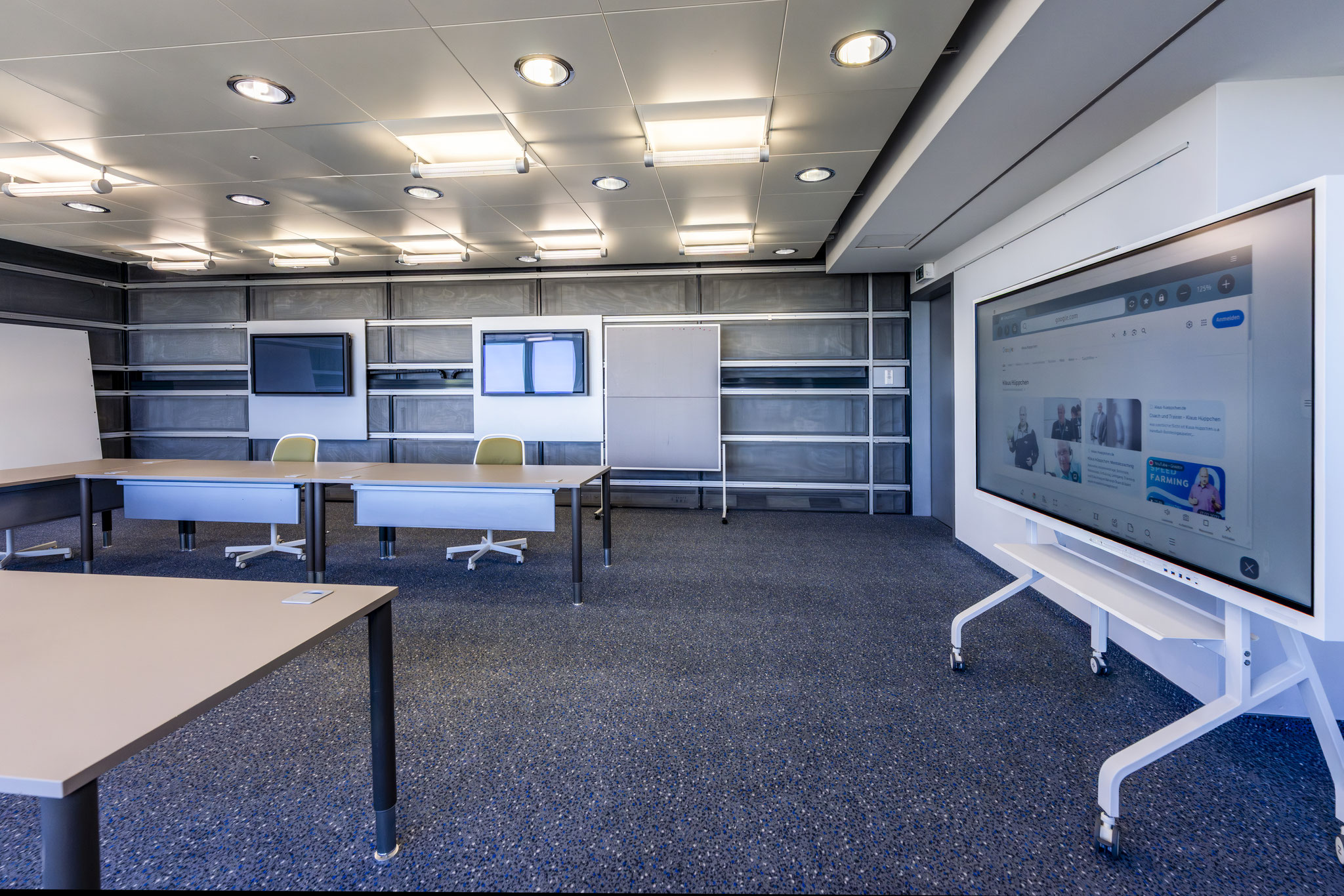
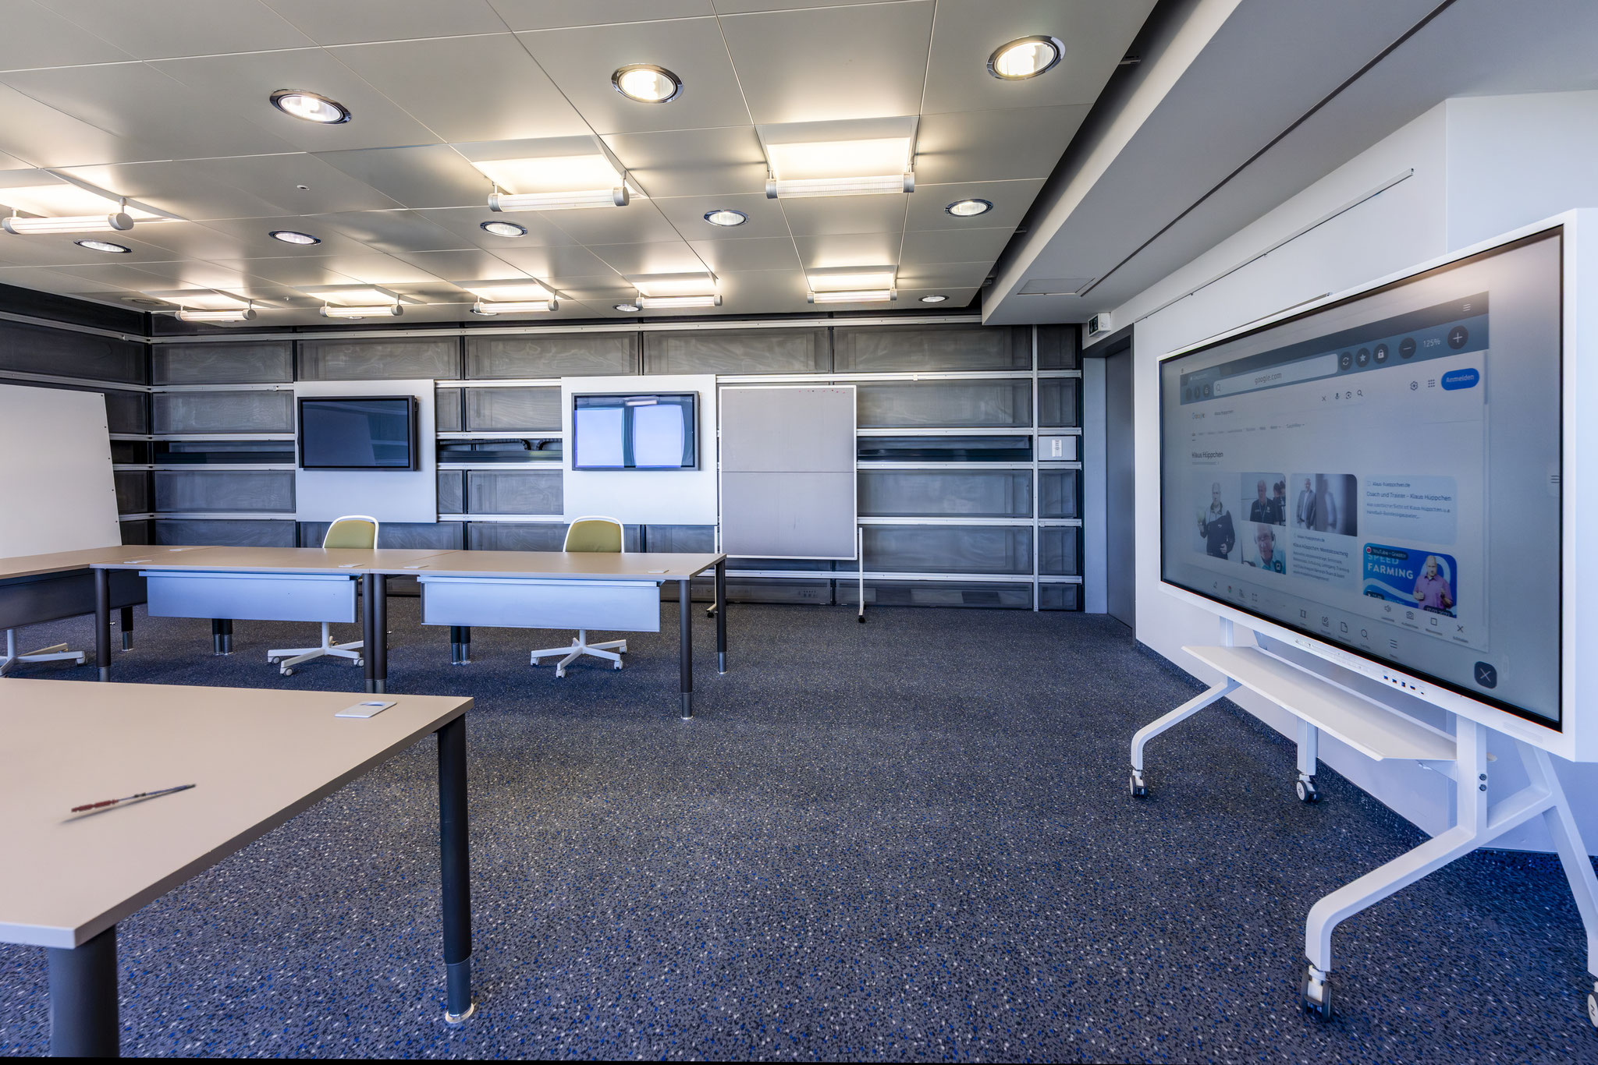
+ pen [70,783,196,813]
